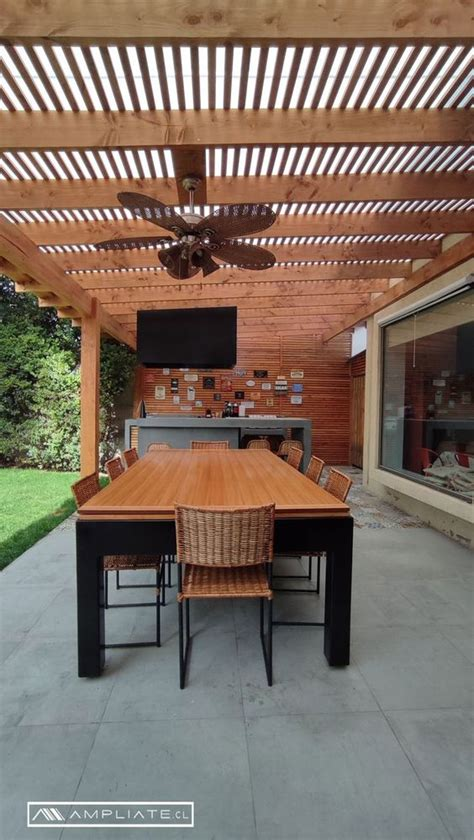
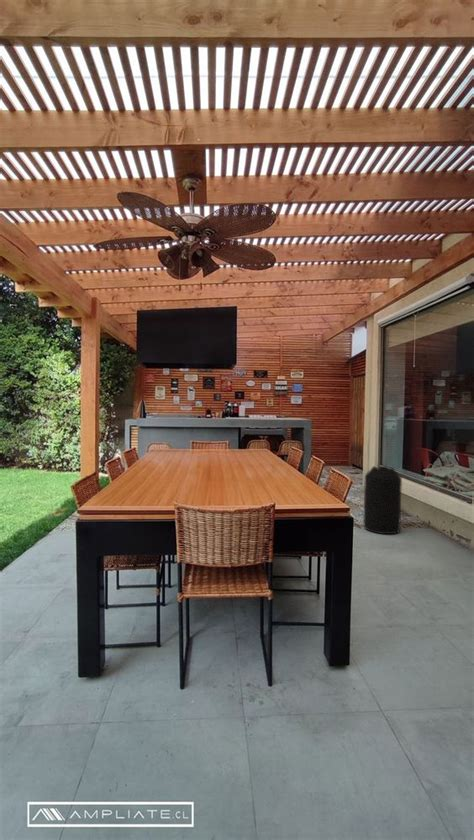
+ trash can [363,465,403,535]
